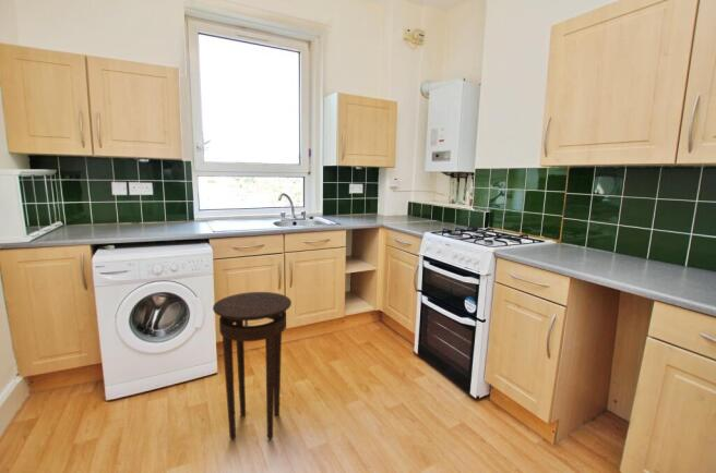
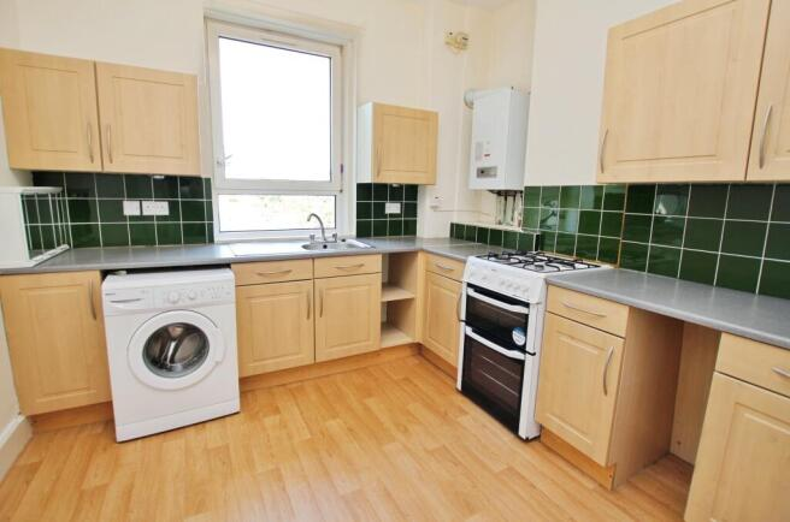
- stool [212,291,293,441]
